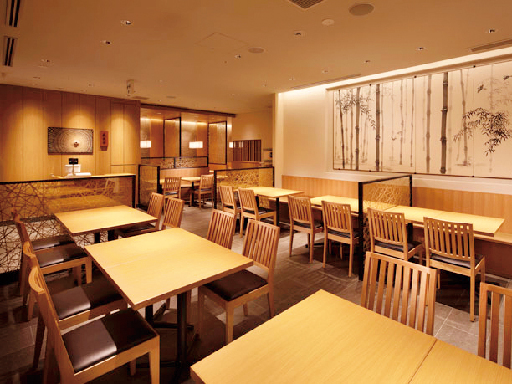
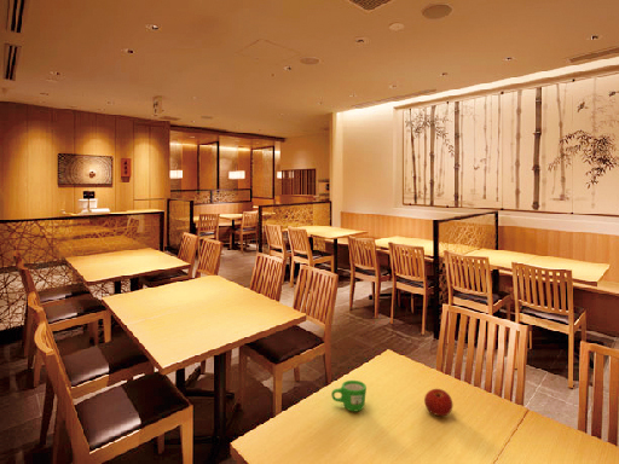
+ mug [330,379,368,412]
+ apple [423,388,453,417]
